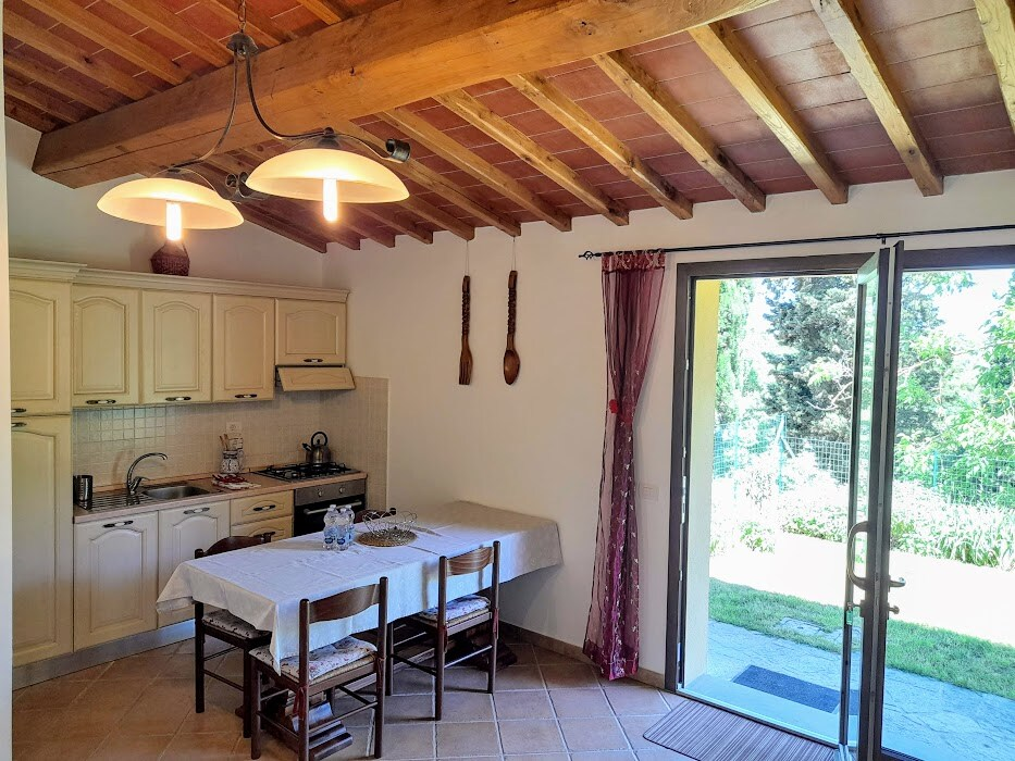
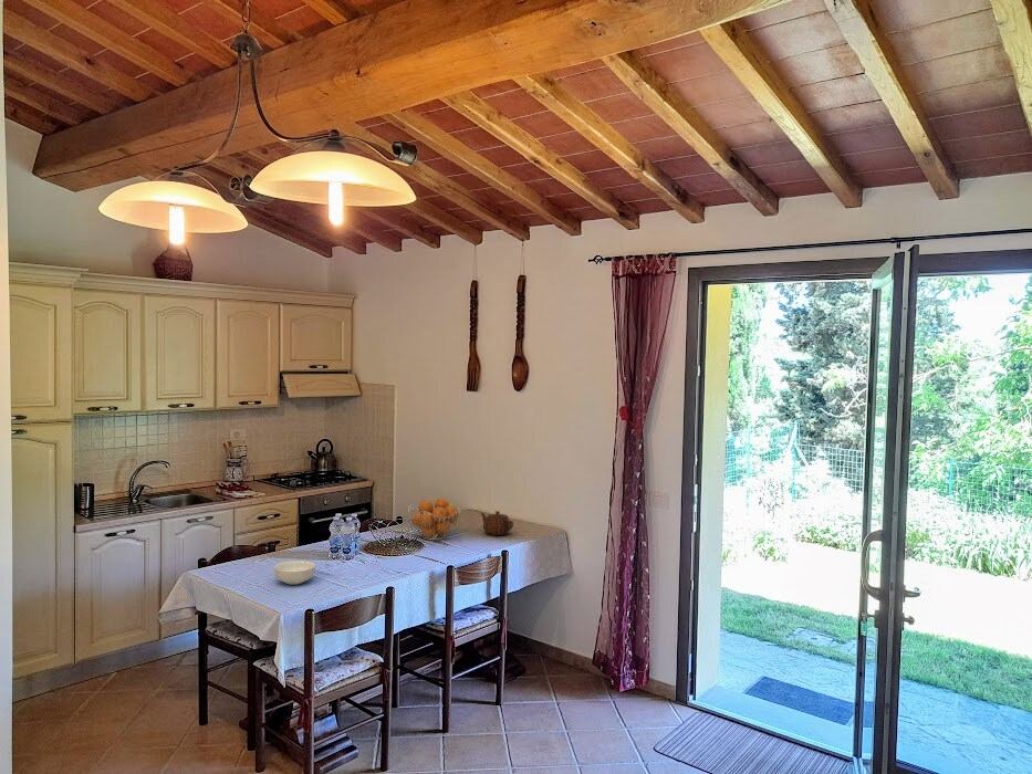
+ teapot [479,510,514,536]
+ fruit basket [407,496,462,541]
+ cereal bowl [273,559,316,586]
